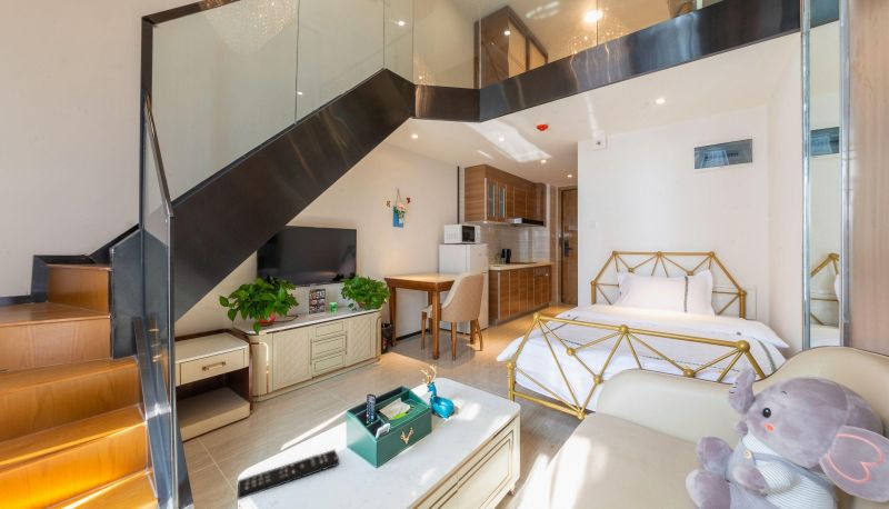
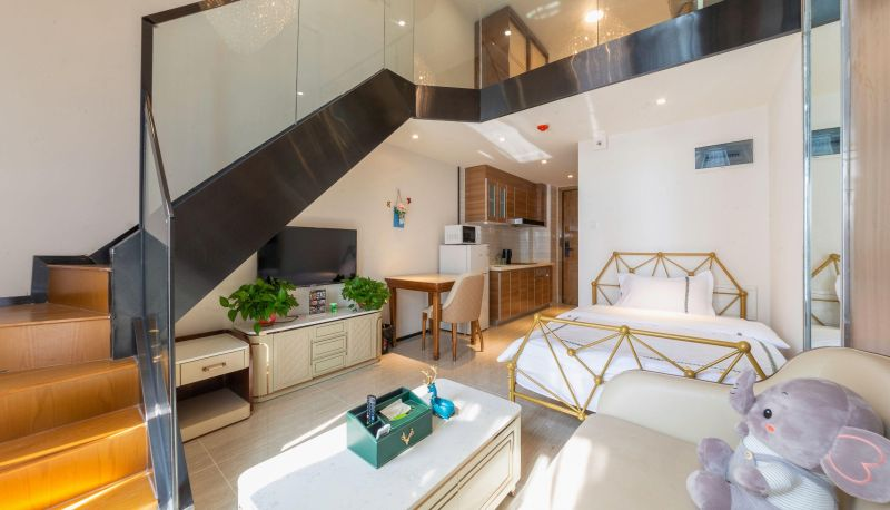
- remote control [237,448,341,500]
